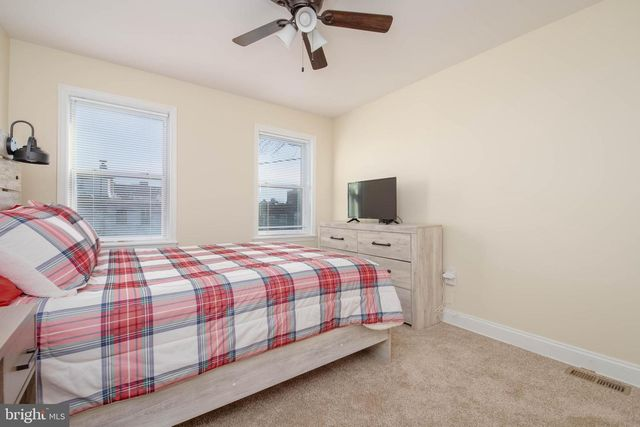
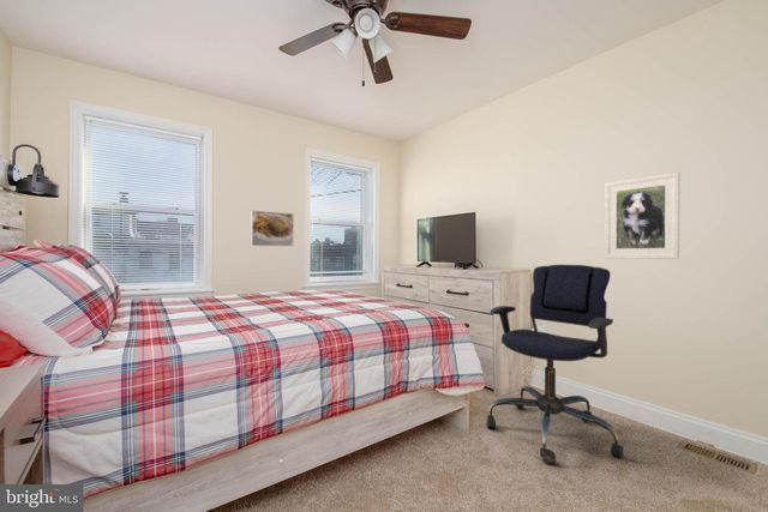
+ office chair [485,264,625,466]
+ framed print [604,171,680,260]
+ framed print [250,210,295,247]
